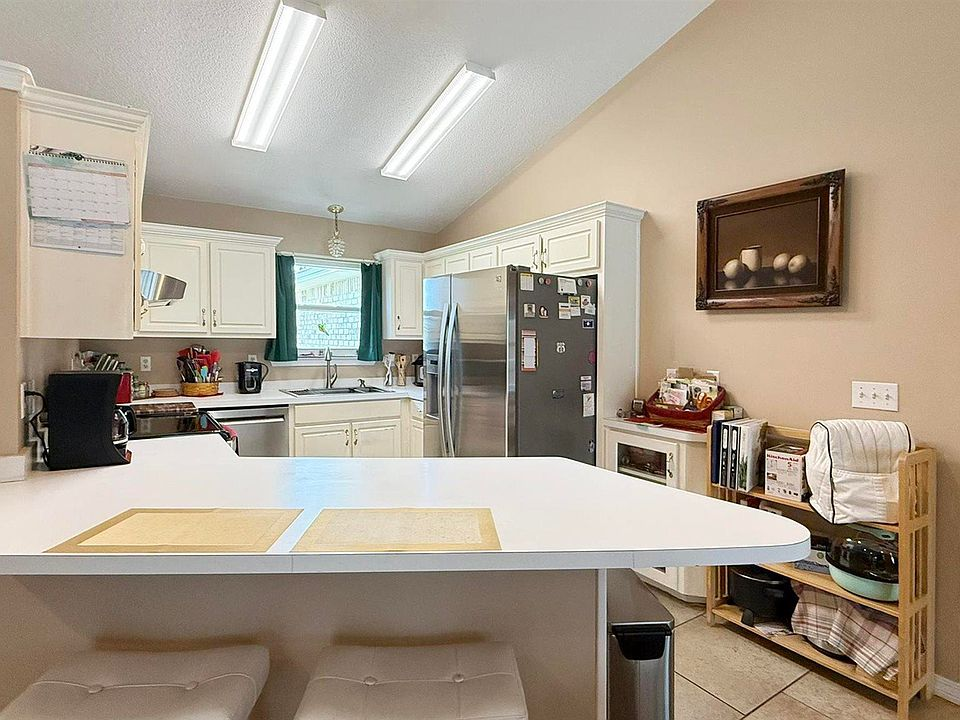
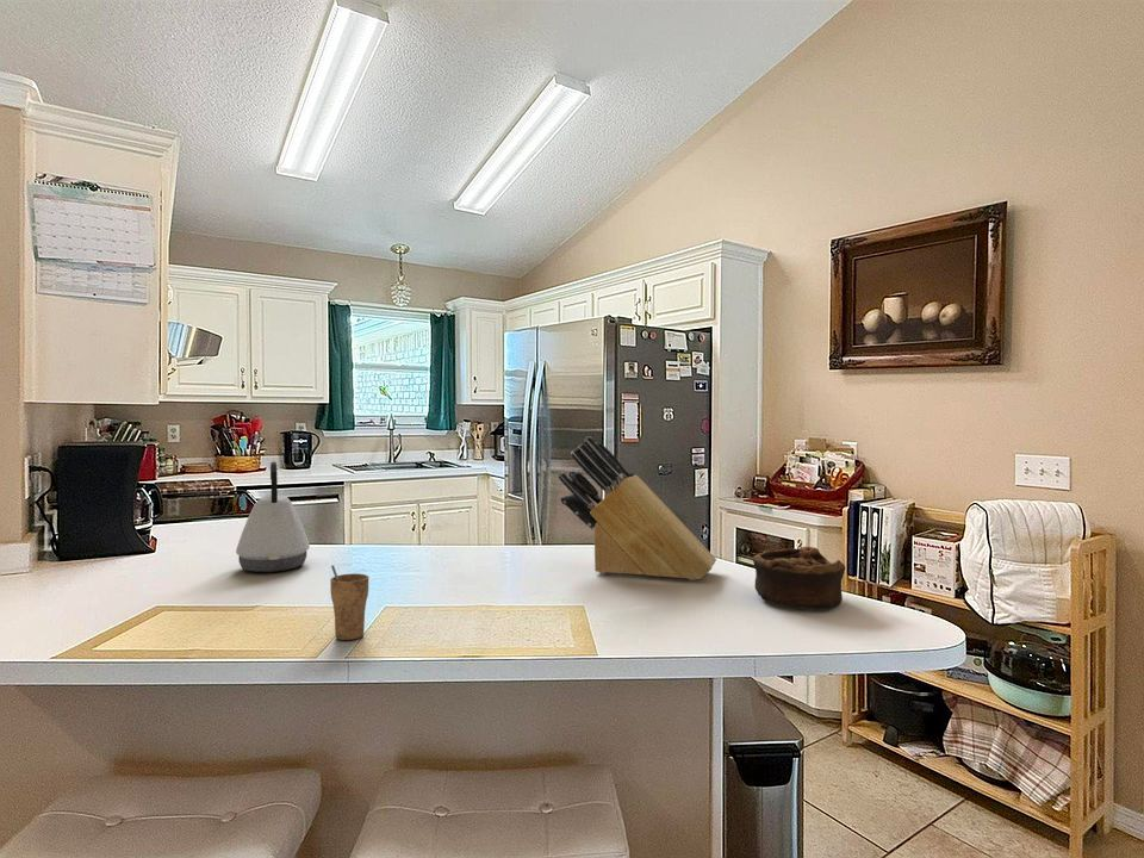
+ kettle [235,461,311,573]
+ cup [329,564,371,641]
+ knife block [558,435,717,582]
+ bowl [752,546,846,611]
